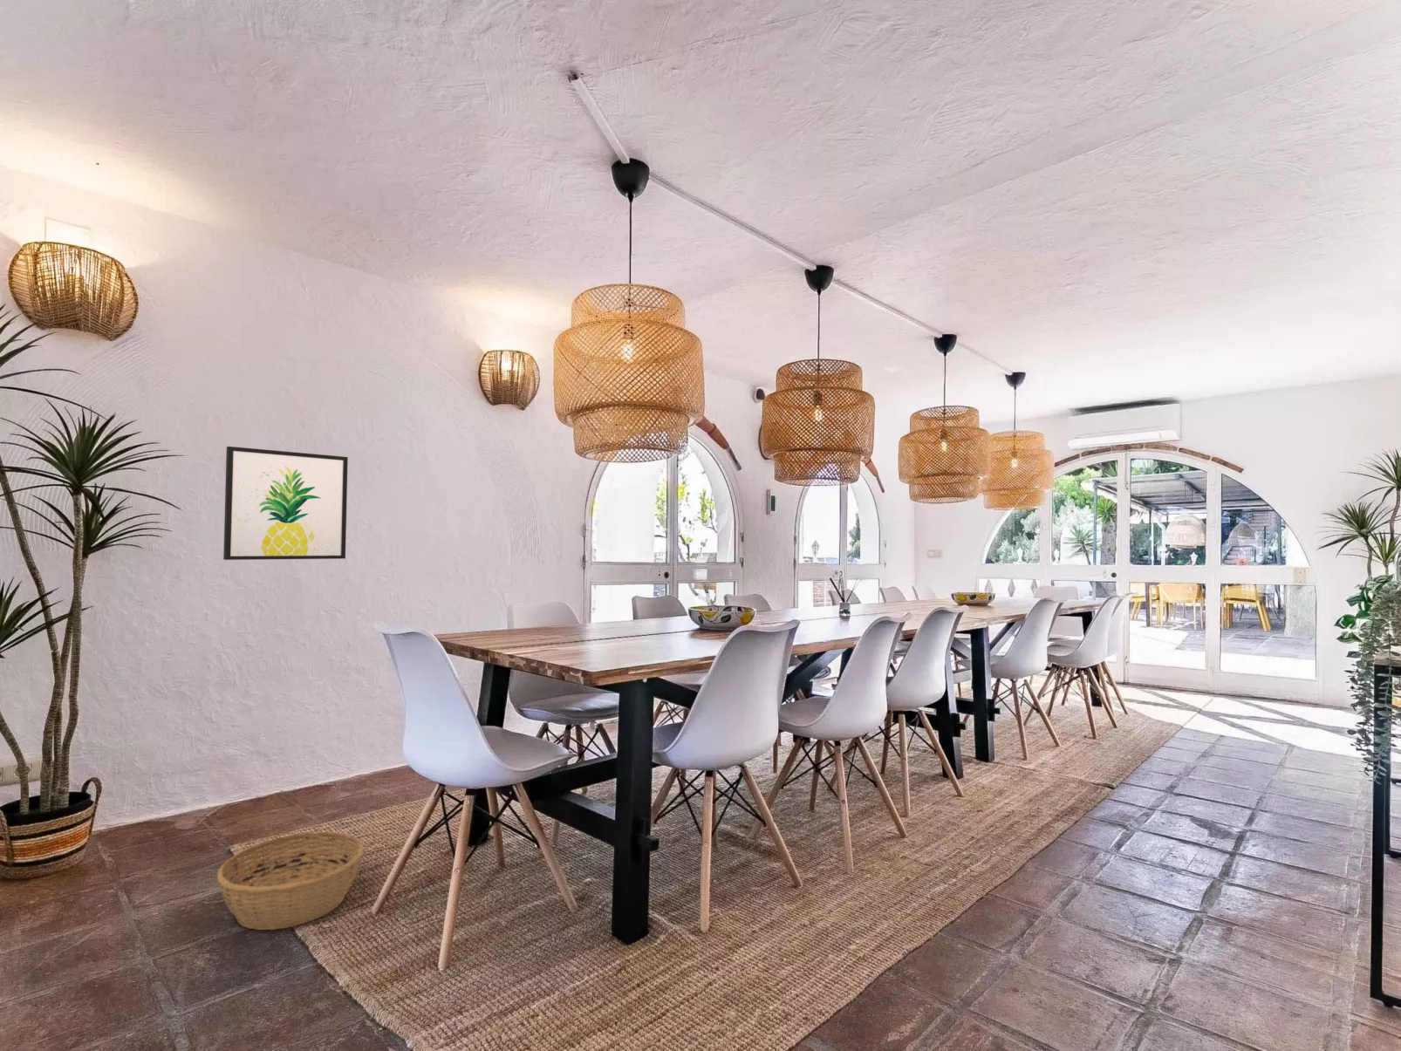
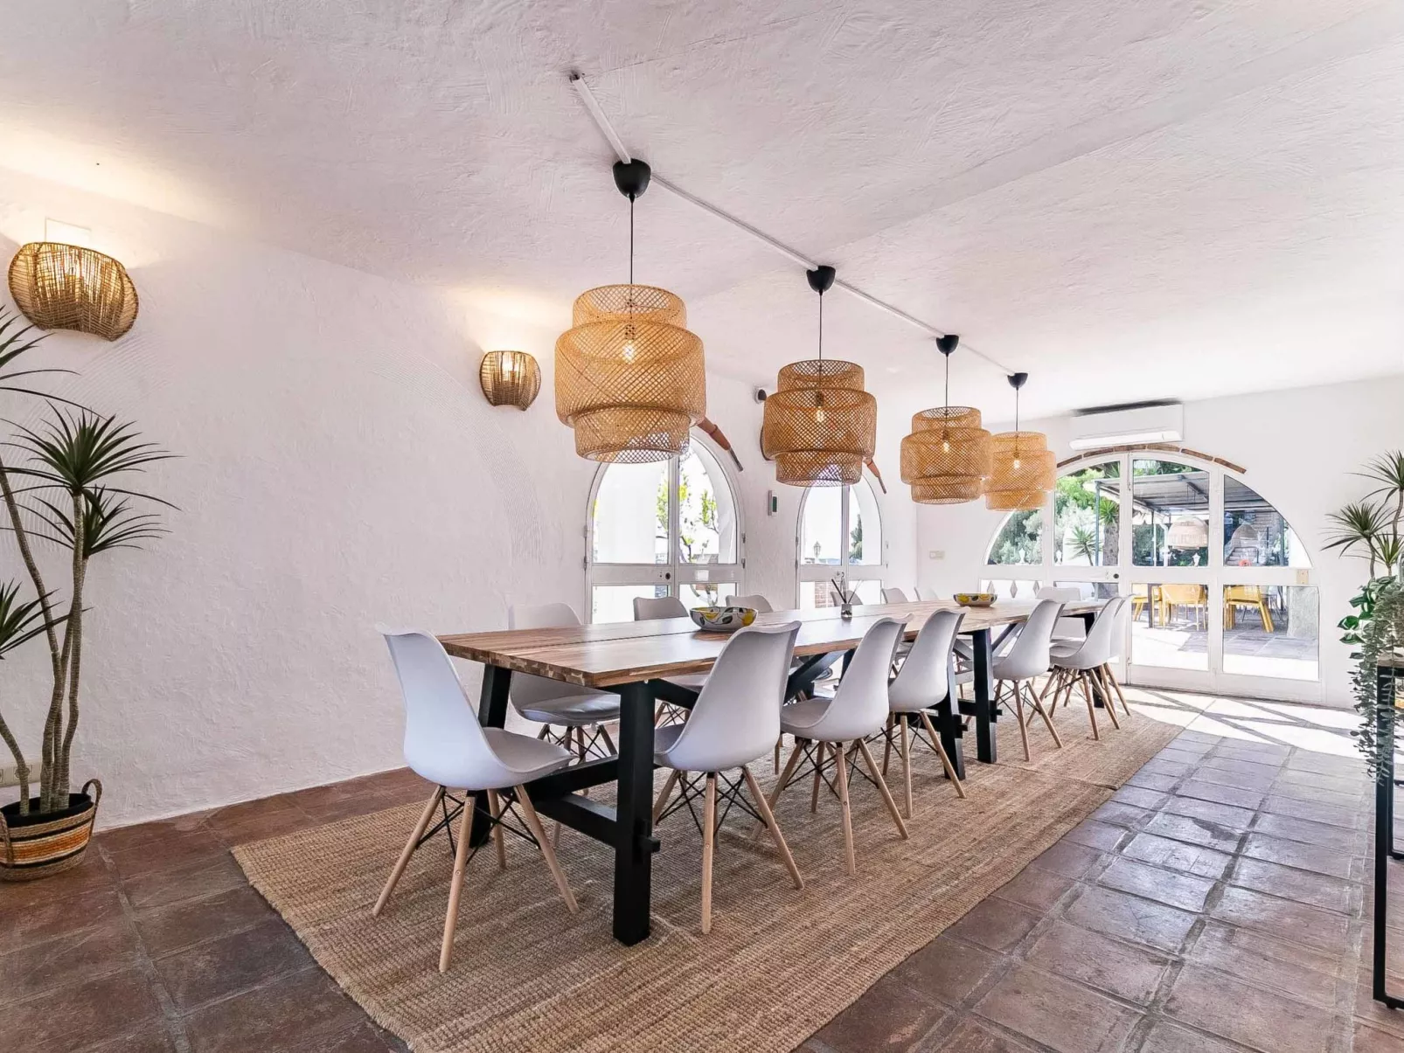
- wall art [222,446,349,561]
- basket [216,831,364,931]
